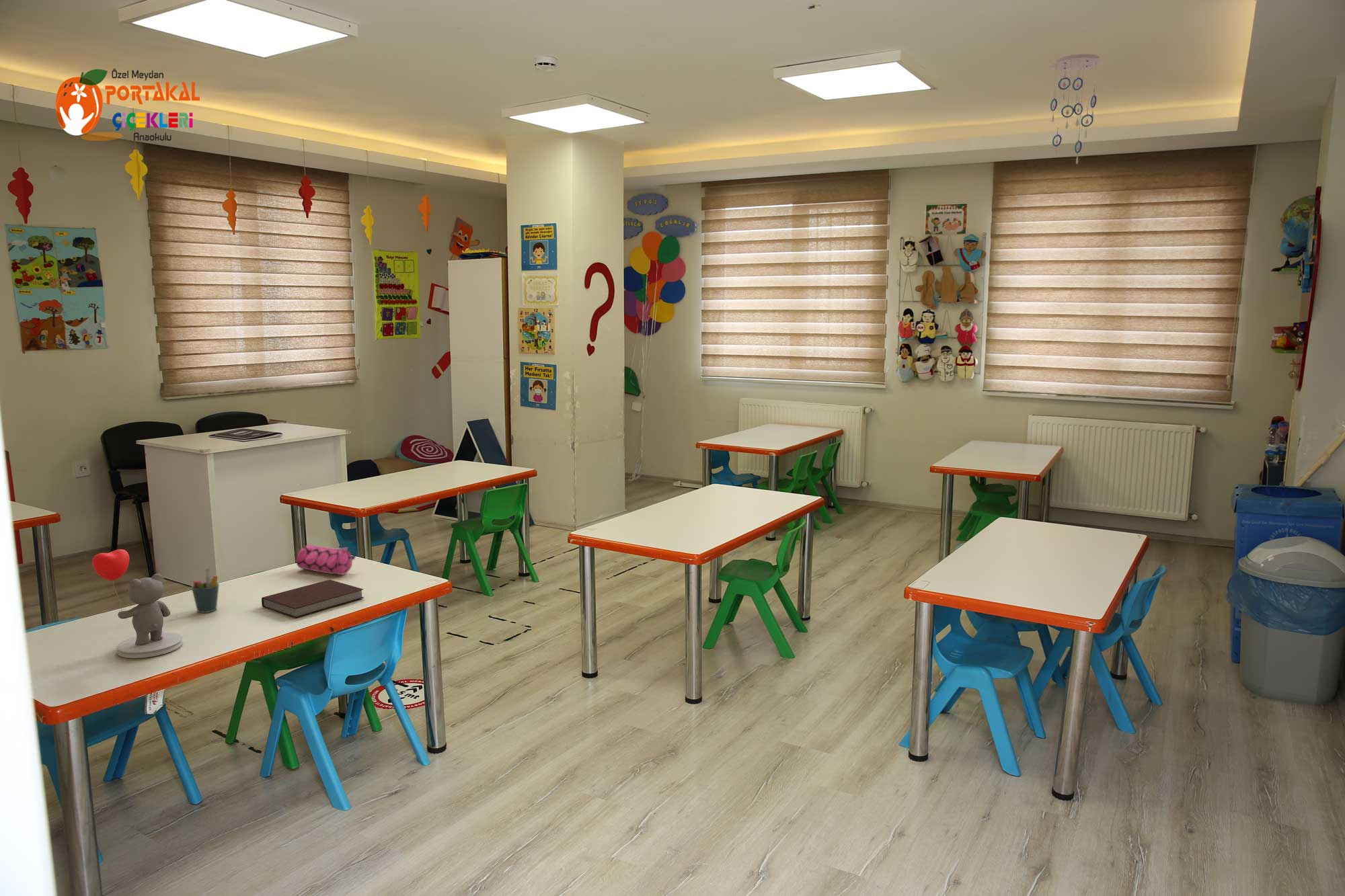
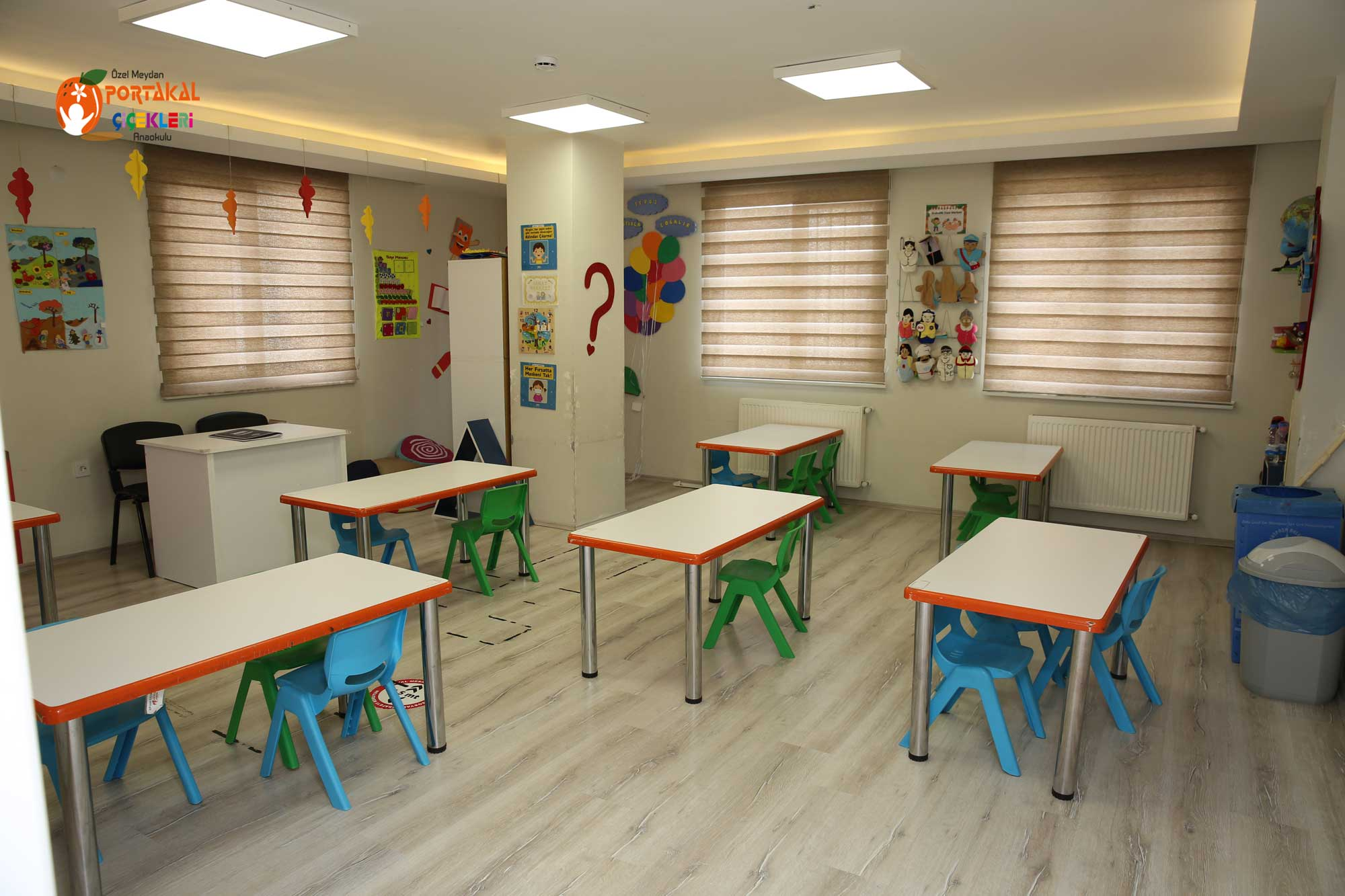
- teddy bear [91,548,184,659]
- pencil case [296,544,356,576]
- notebook [261,579,364,618]
- pen holder [190,568,220,614]
- ceiling mobile [1050,53,1103,165]
